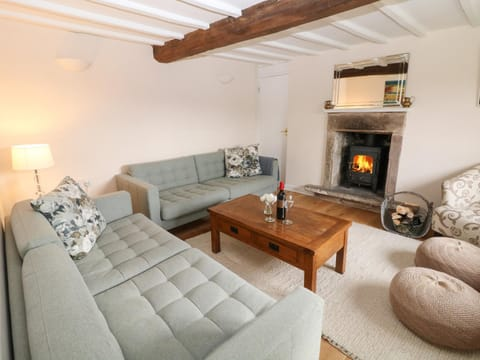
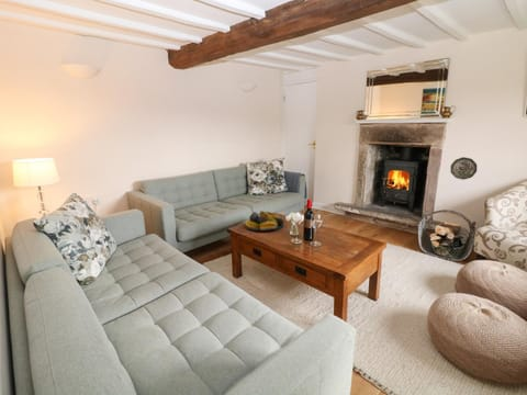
+ decorative plate [449,156,478,181]
+ fruit bowl [244,210,285,233]
